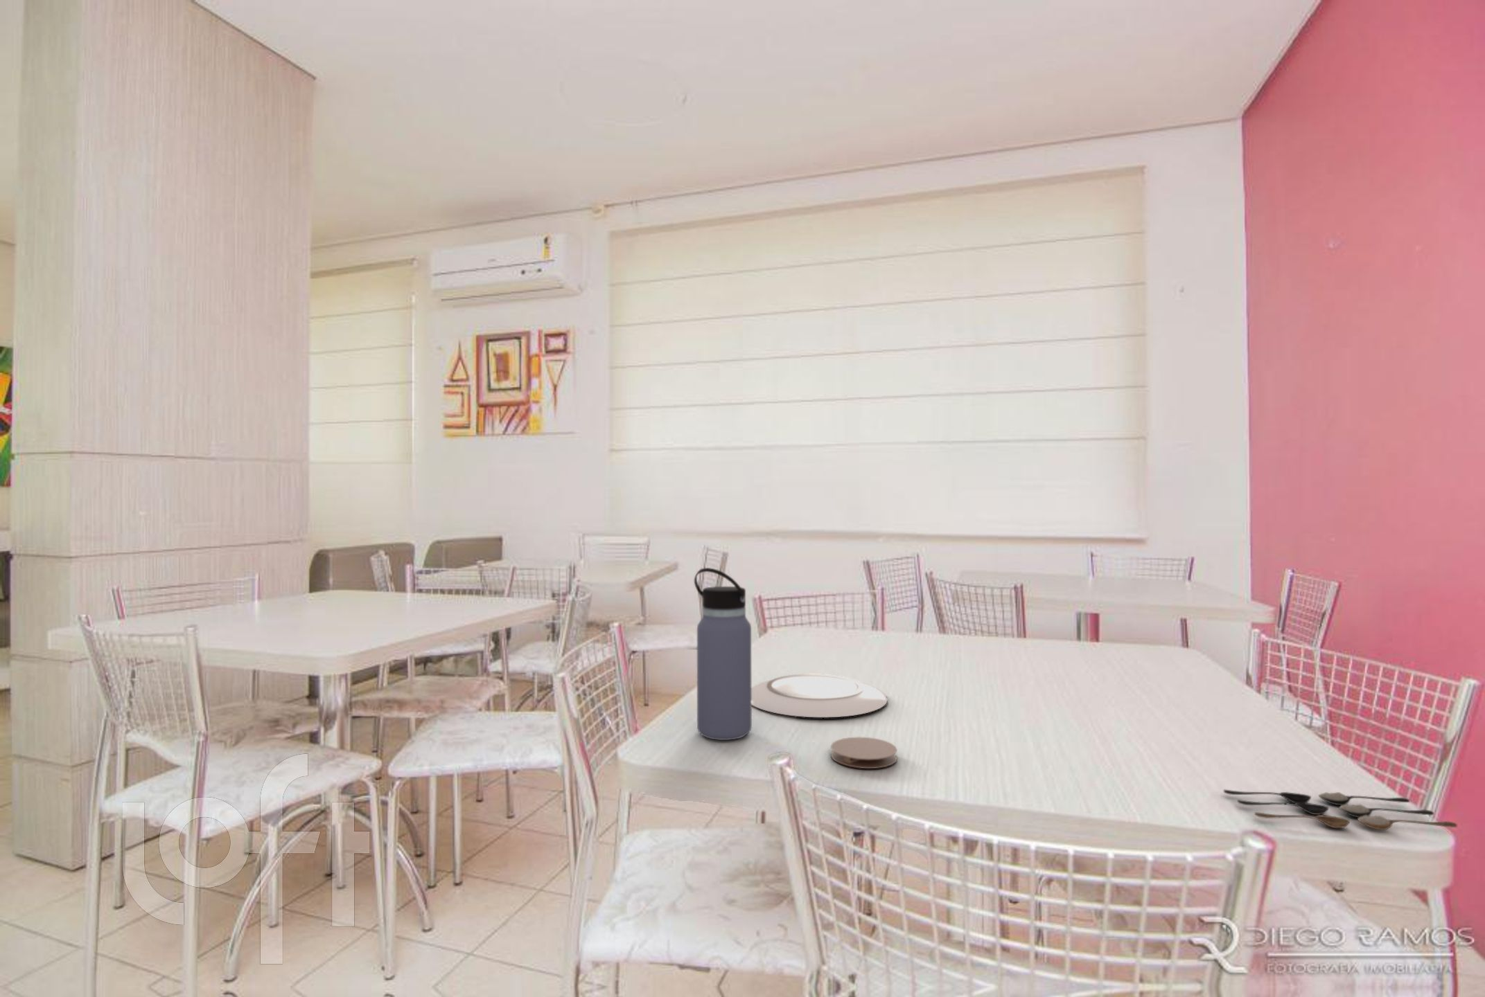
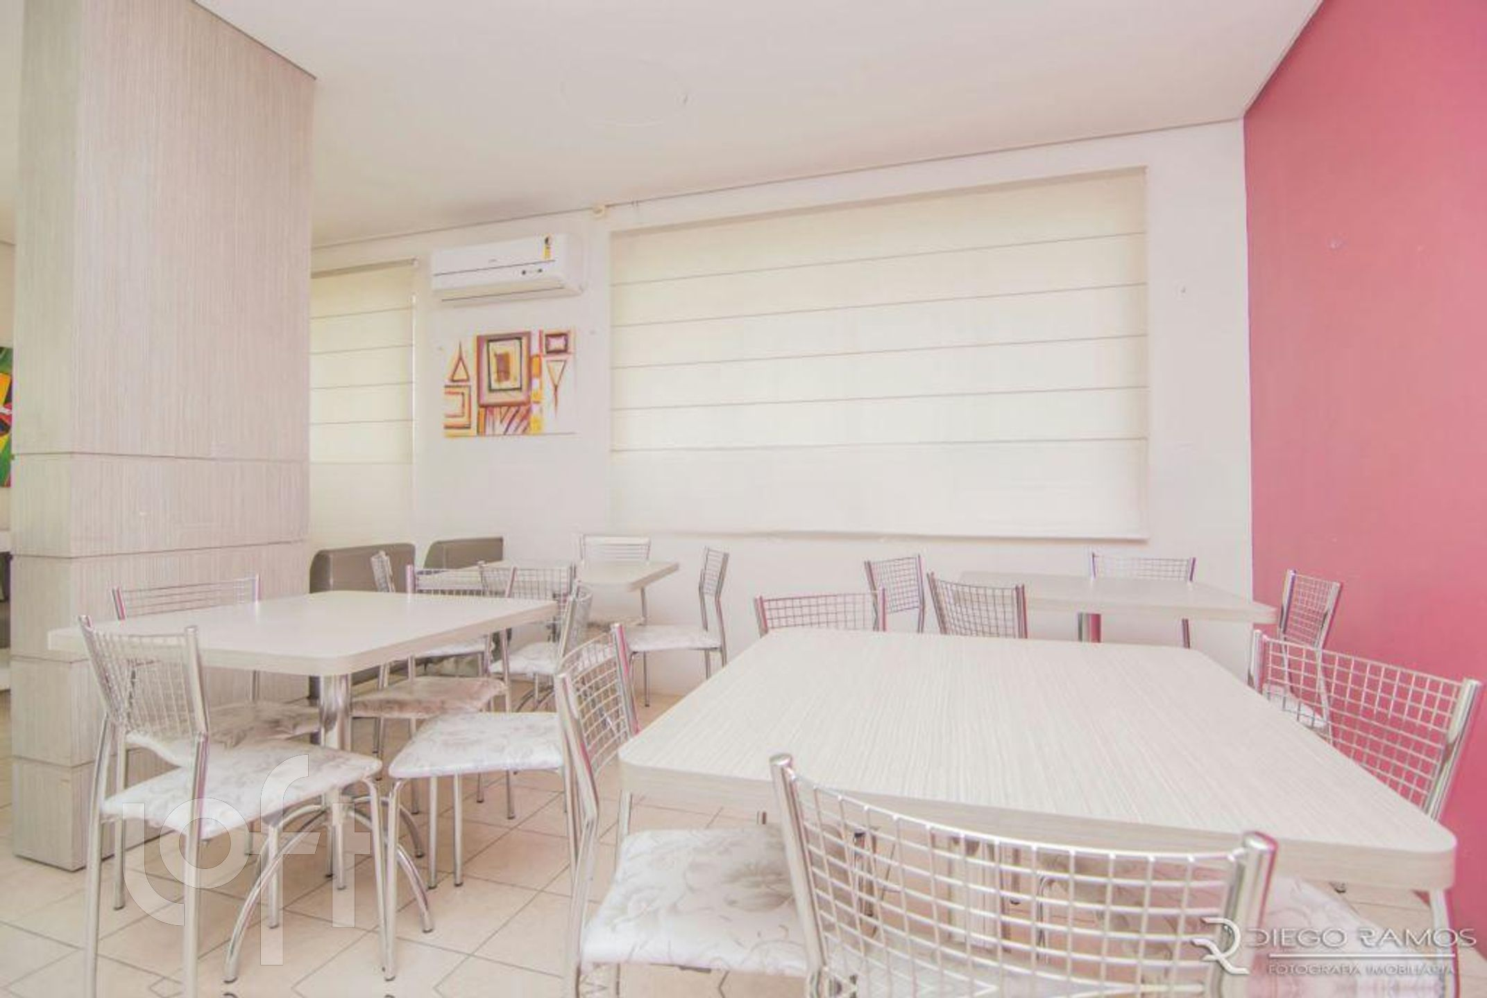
- water bottle [694,567,753,741]
- coaster [830,737,898,769]
- plate [751,673,888,718]
- spoon [1223,789,1458,831]
